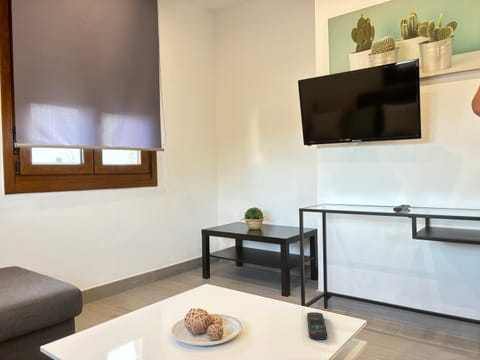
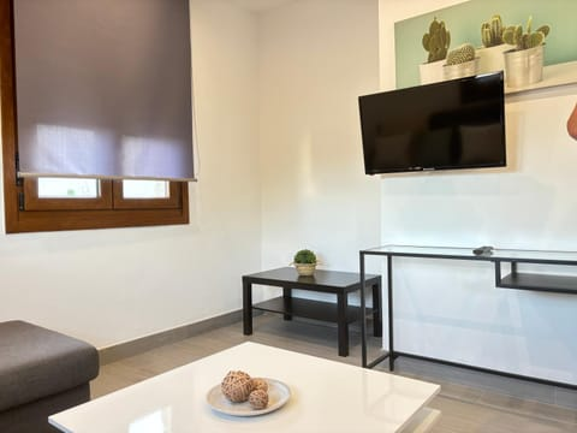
- remote control [306,311,328,341]
